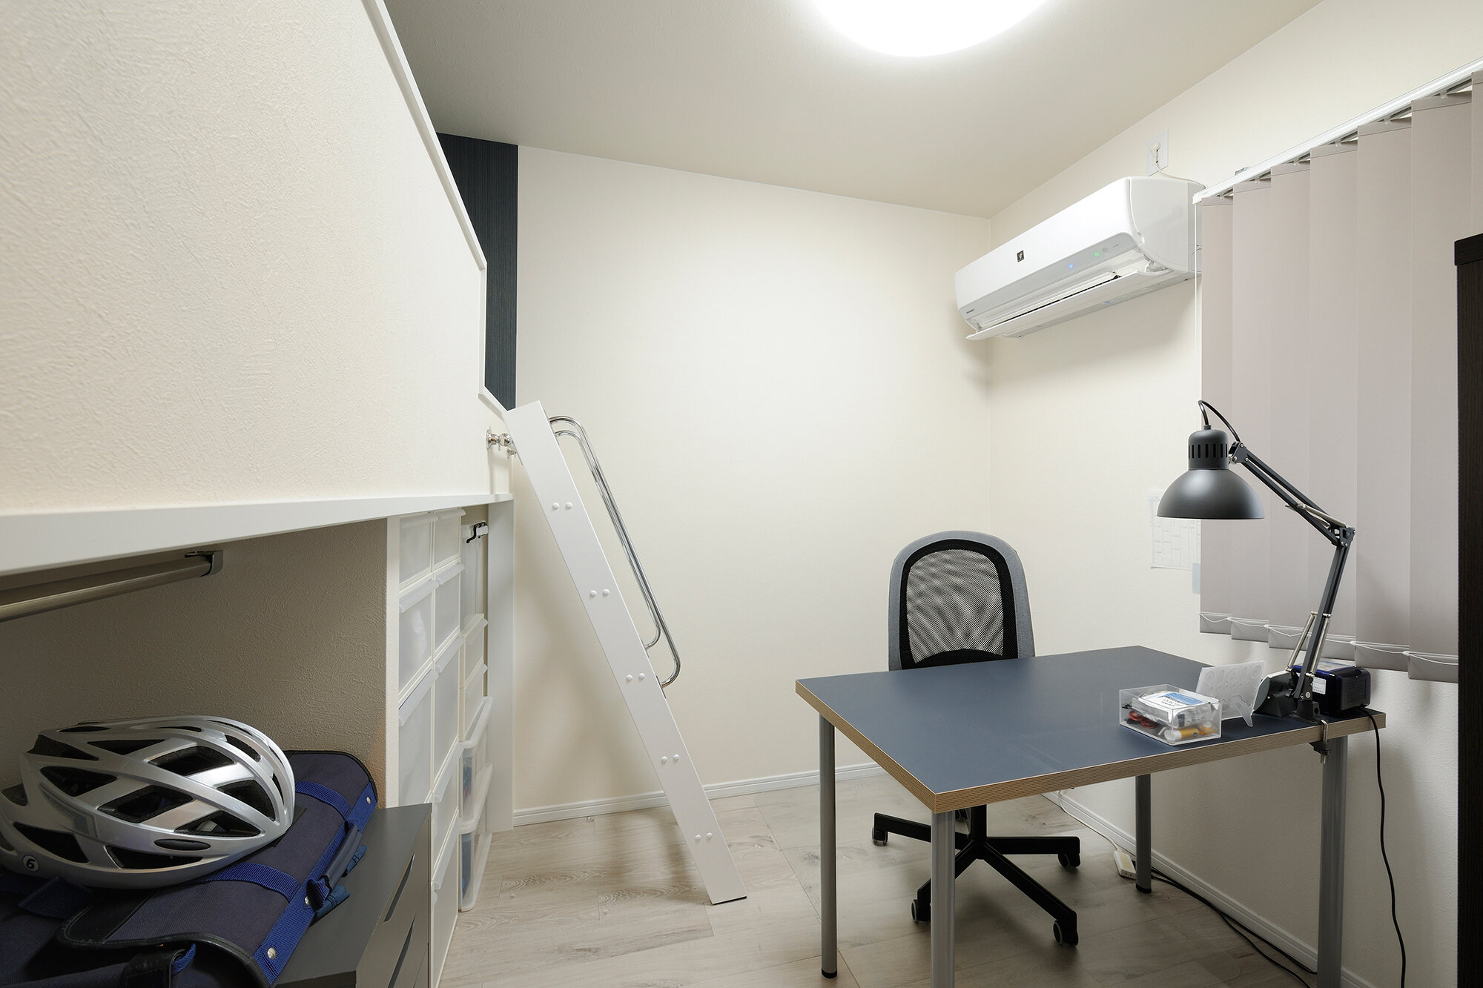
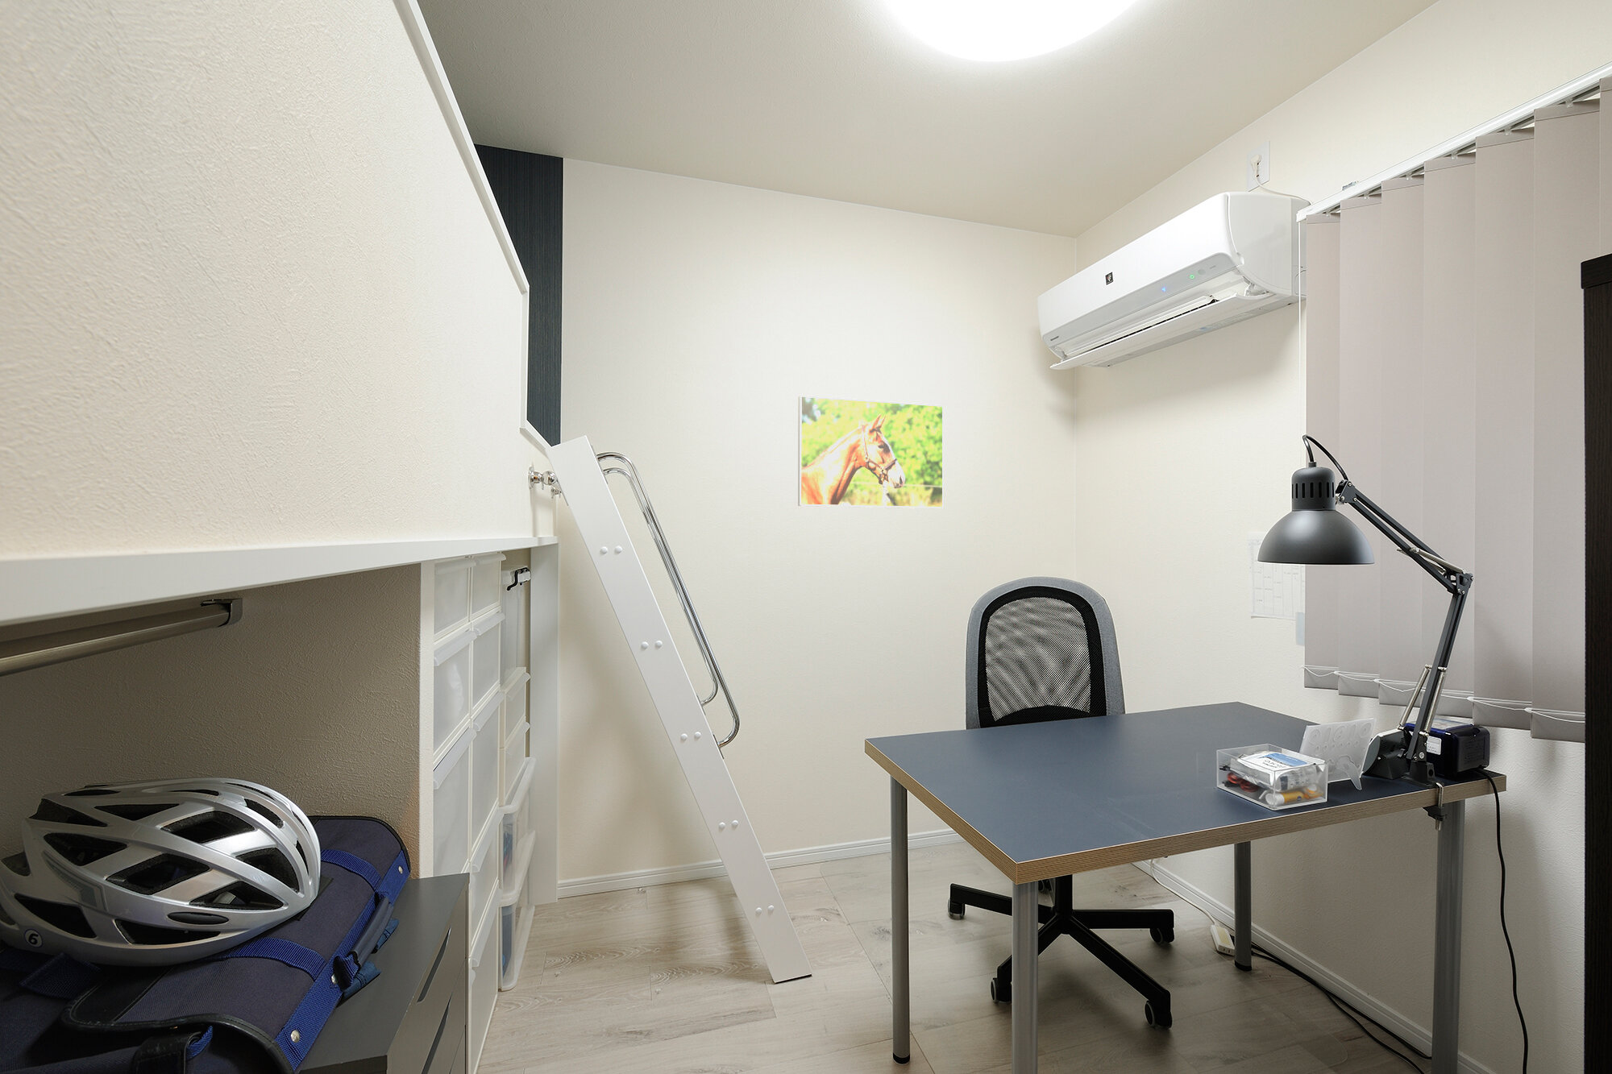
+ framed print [797,394,944,509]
